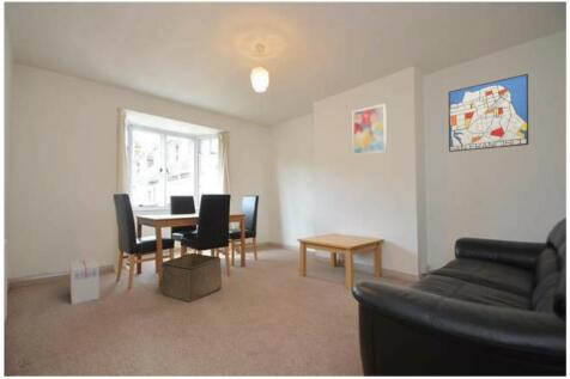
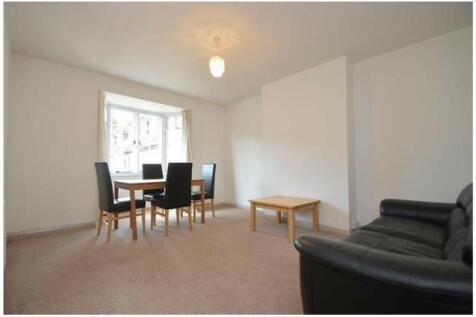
- storage bin [160,252,223,302]
- wall art [448,73,529,153]
- cardboard box [69,257,101,306]
- wall art [352,103,388,157]
